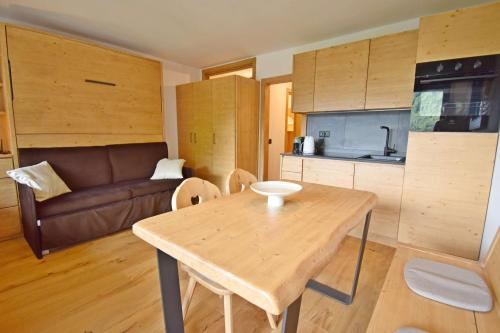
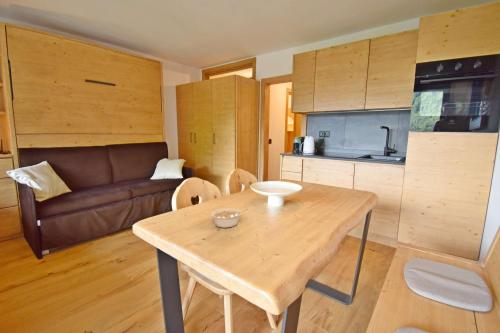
+ legume [210,207,249,229]
